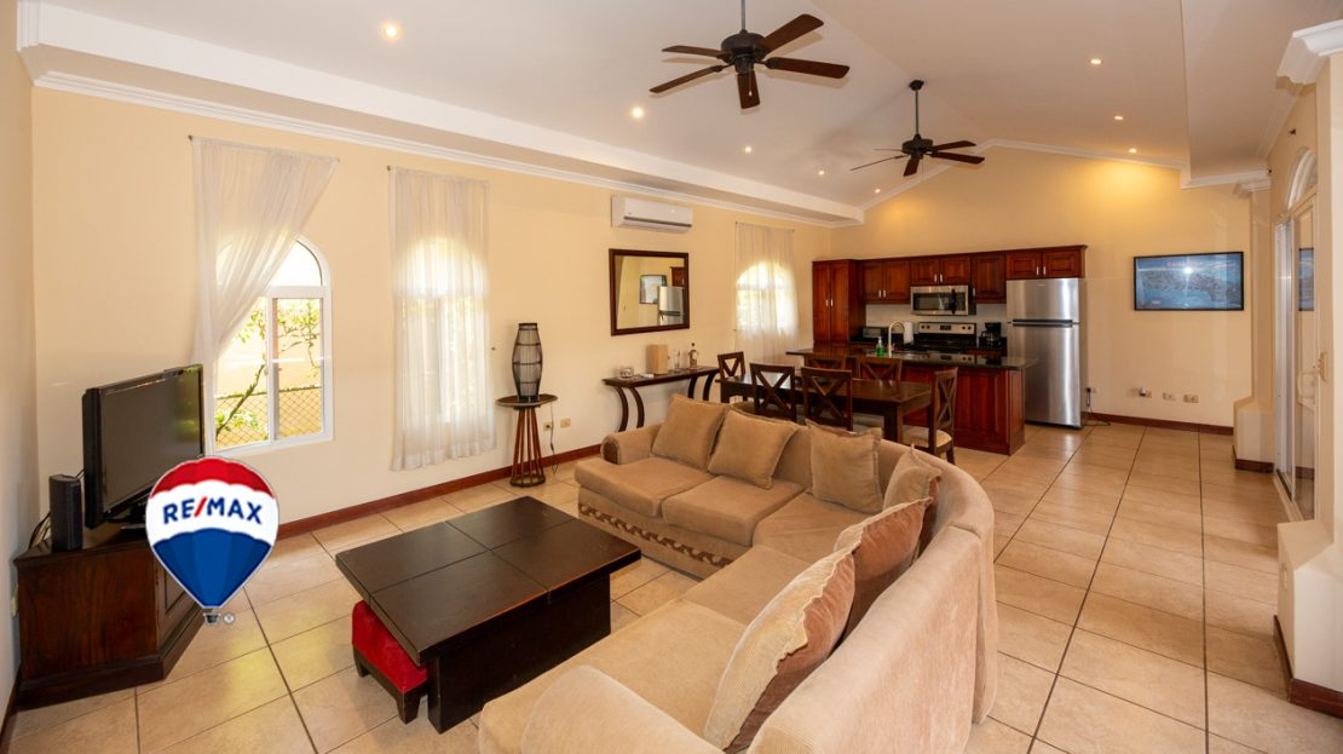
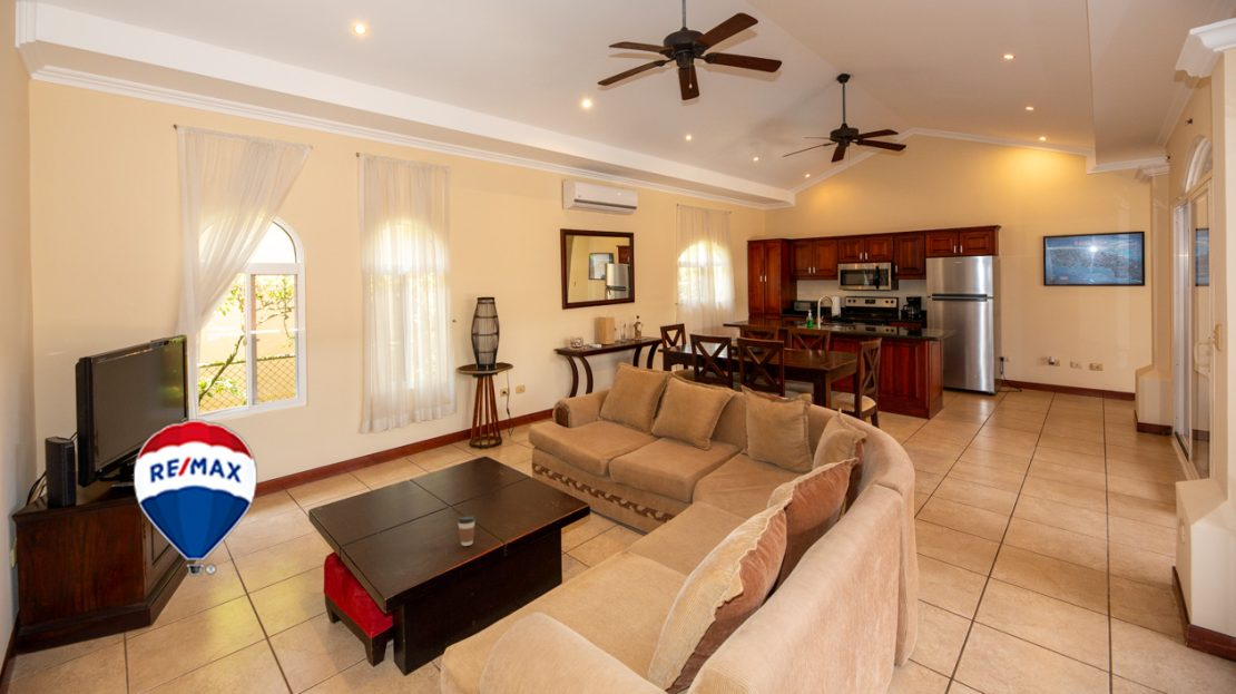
+ coffee cup [457,515,477,547]
